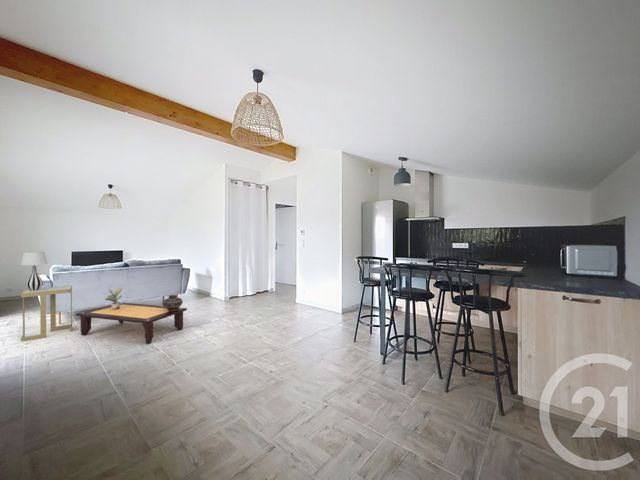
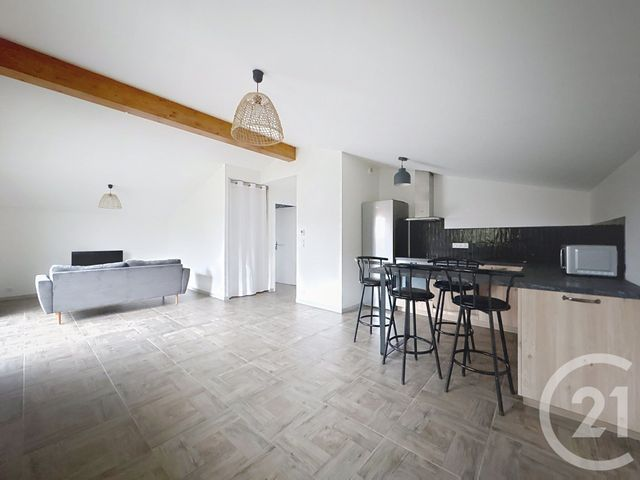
- side table [20,285,73,342]
- table lamp [19,251,49,291]
- potted plant [104,286,123,309]
- coffee table [75,302,188,345]
- vessel [162,294,183,311]
